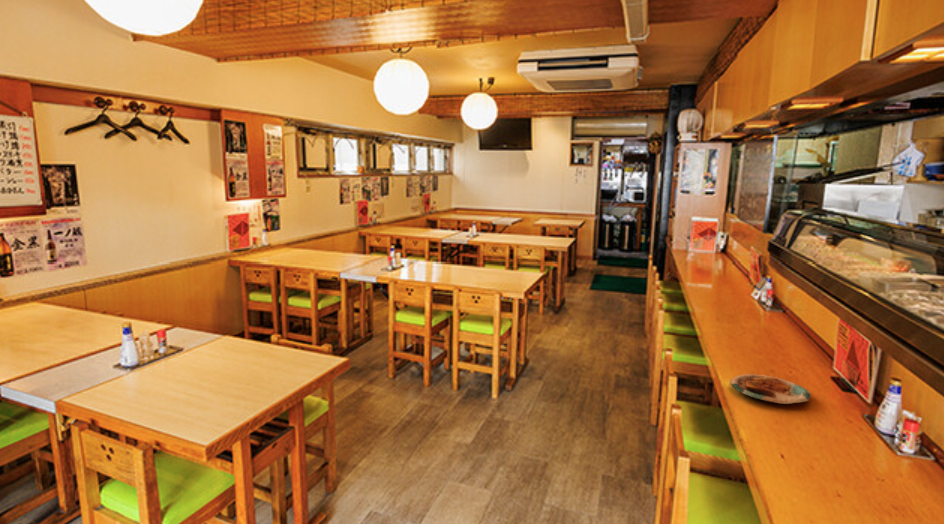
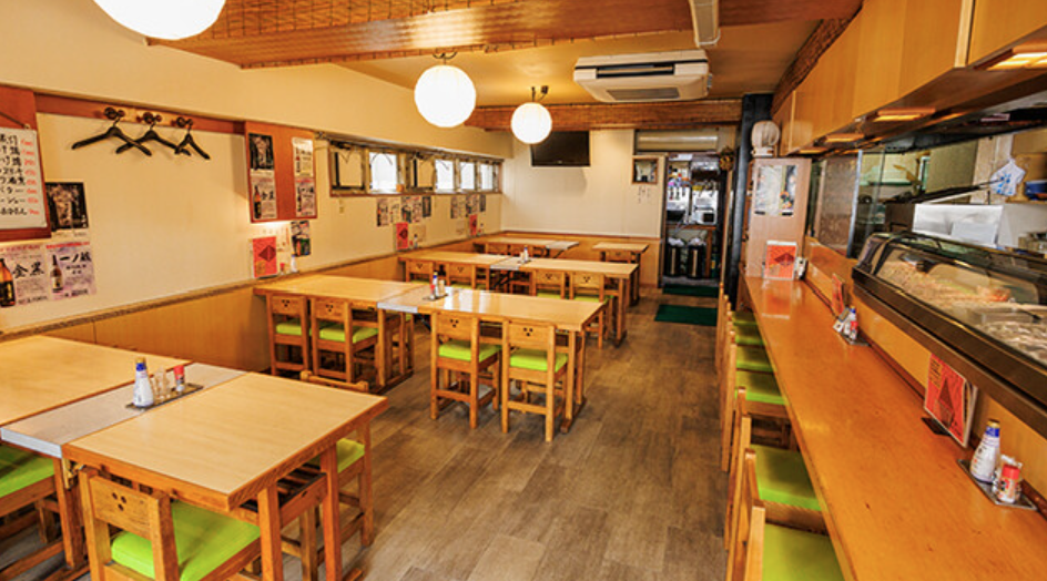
- plate [729,373,812,405]
